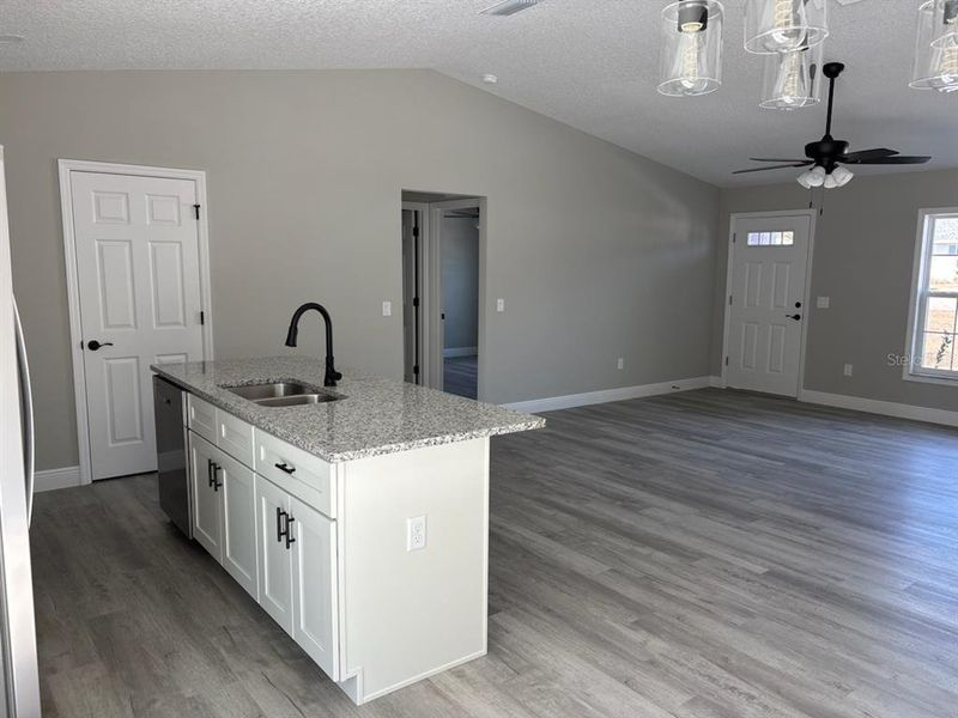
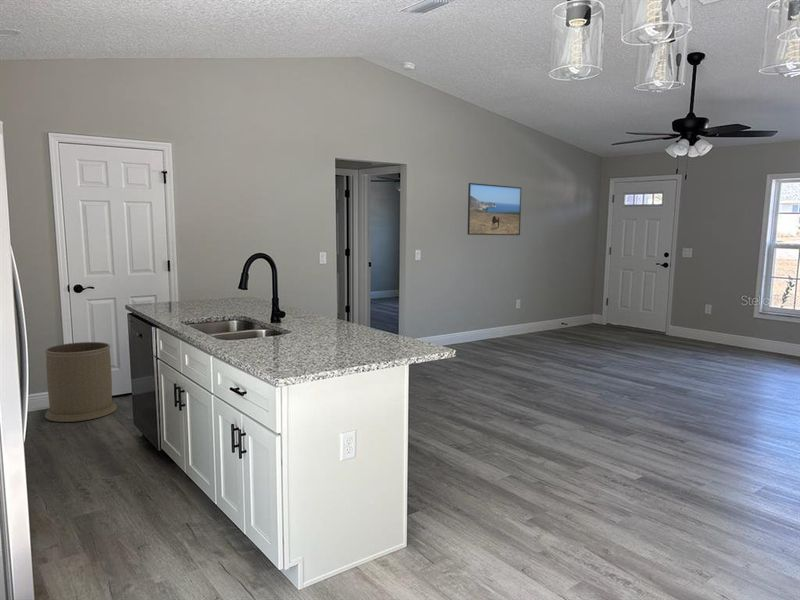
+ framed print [467,182,522,236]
+ trash can [44,341,118,423]
